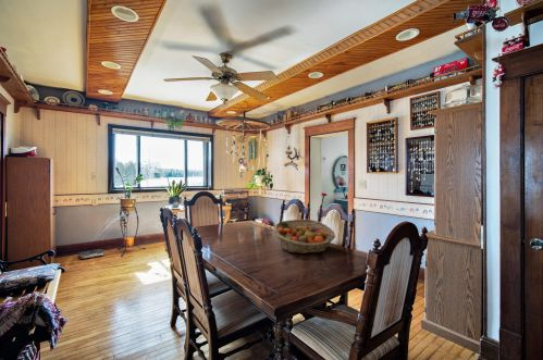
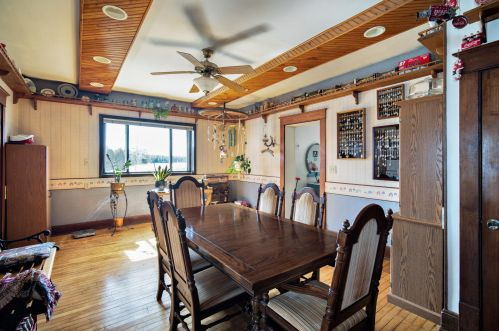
- fruit basket [273,219,336,255]
